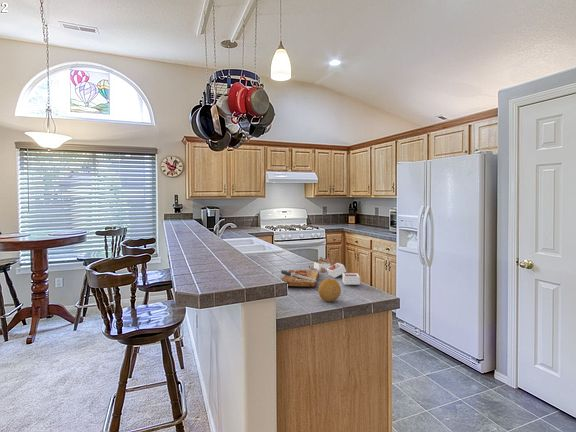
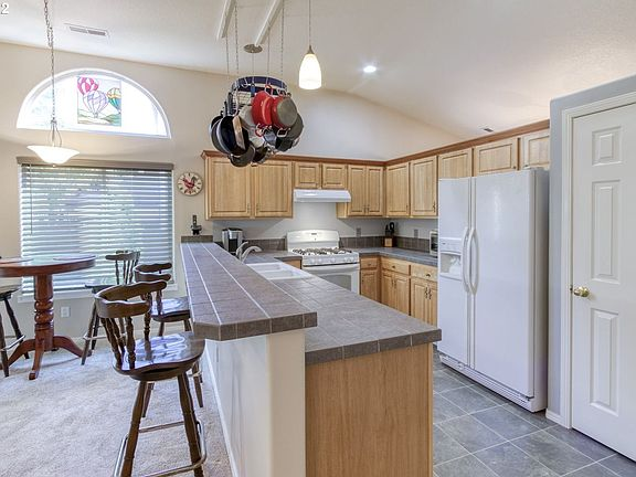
- fruit [317,278,342,302]
- cutting board [280,256,361,288]
